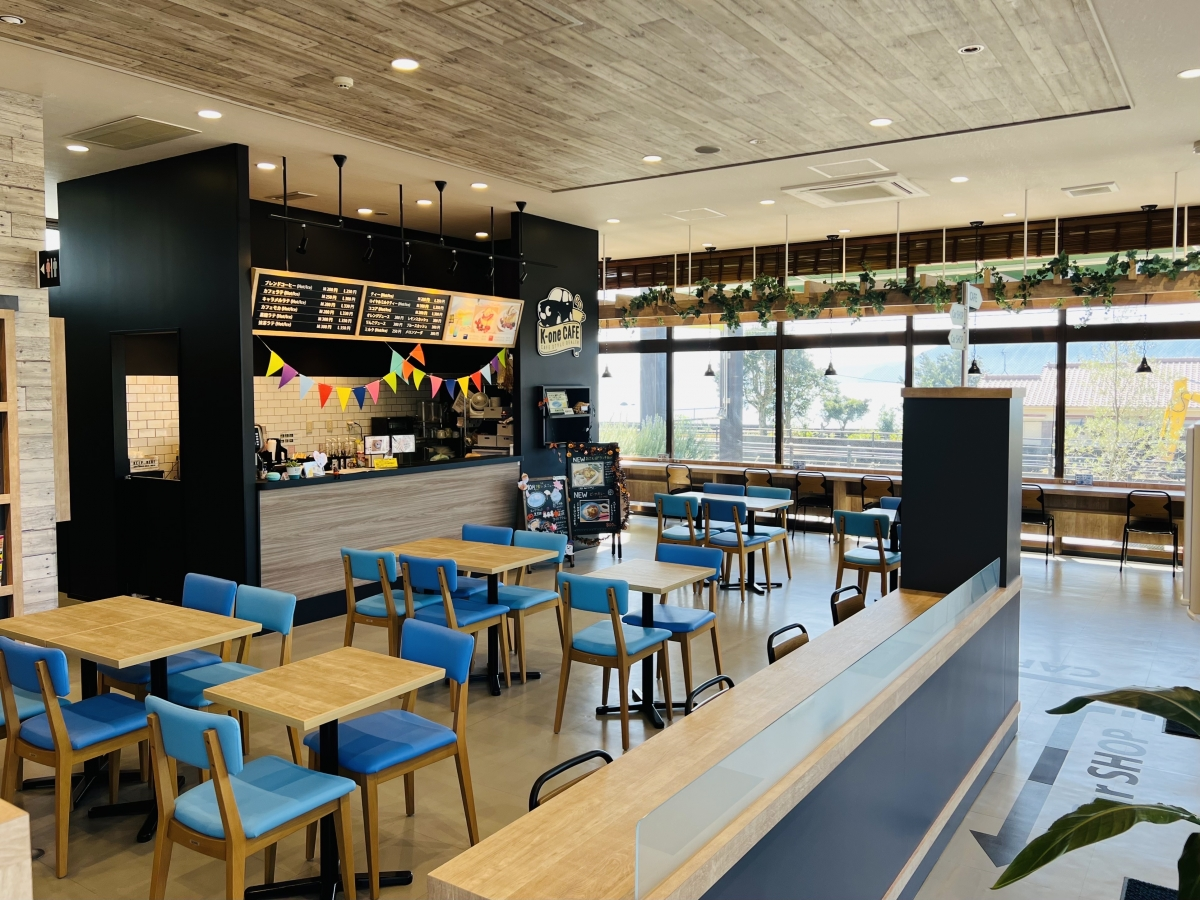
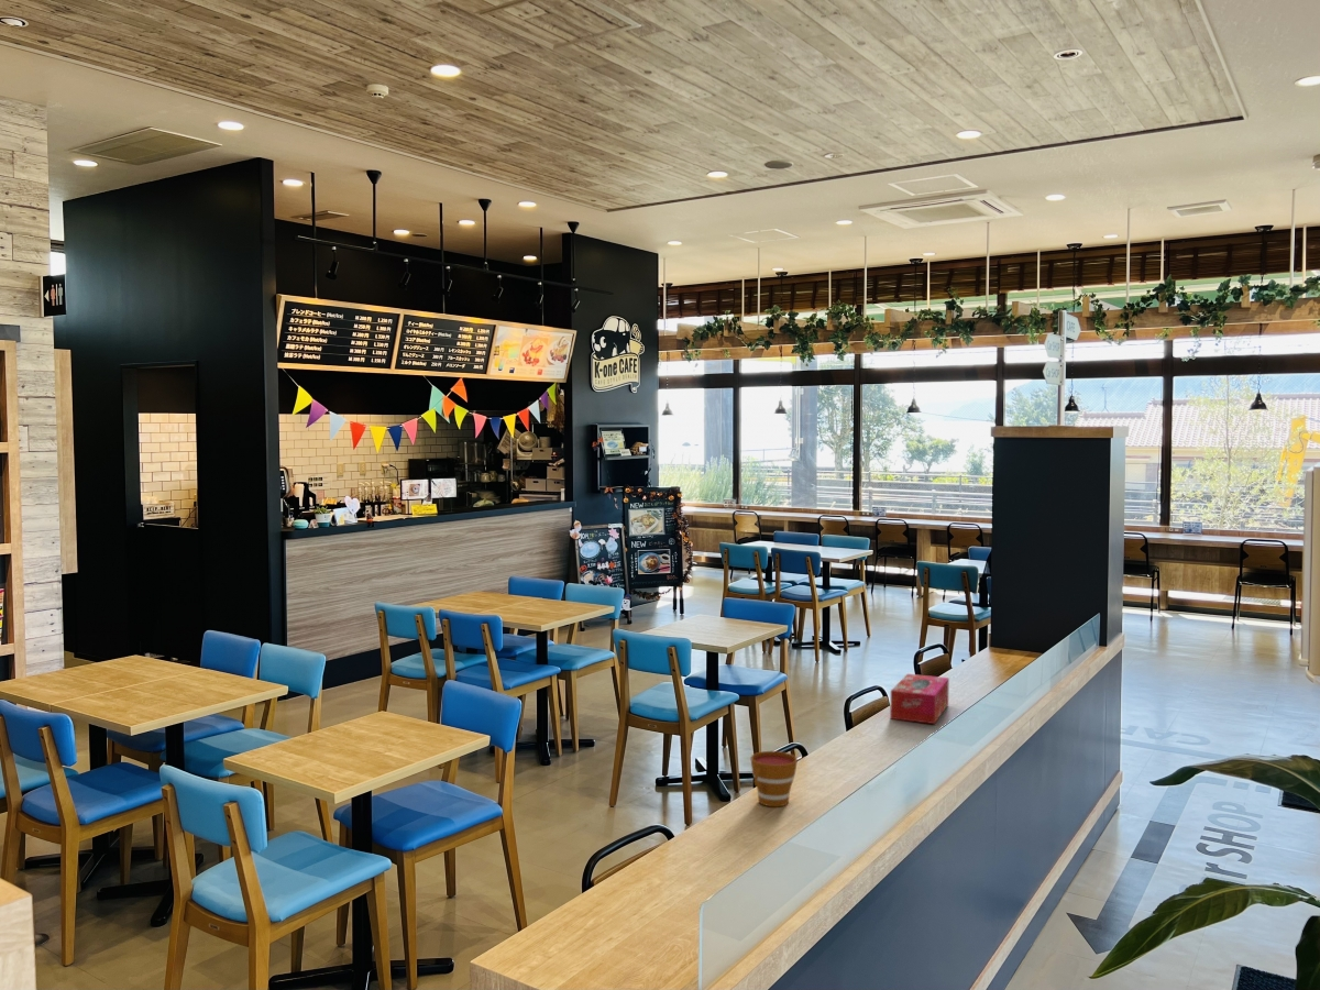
+ tissue box [889,673,950,725]
+ cup [749,750,799,807]
